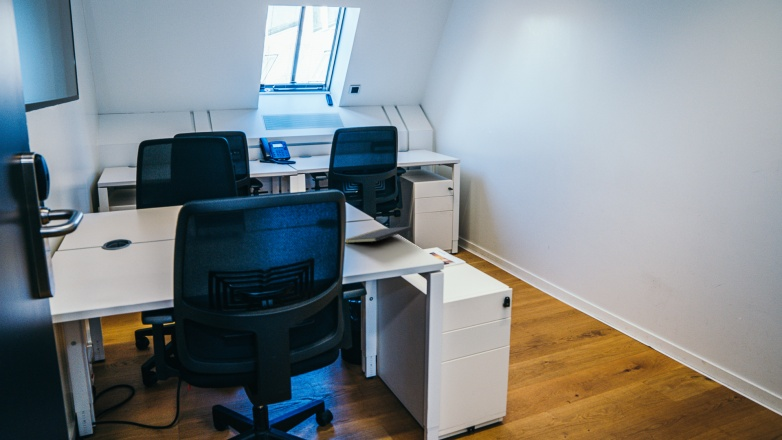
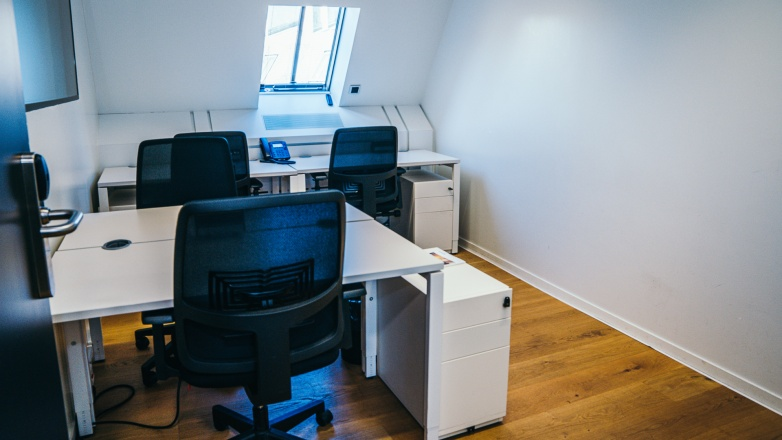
- notepad [344,226,413,244]
